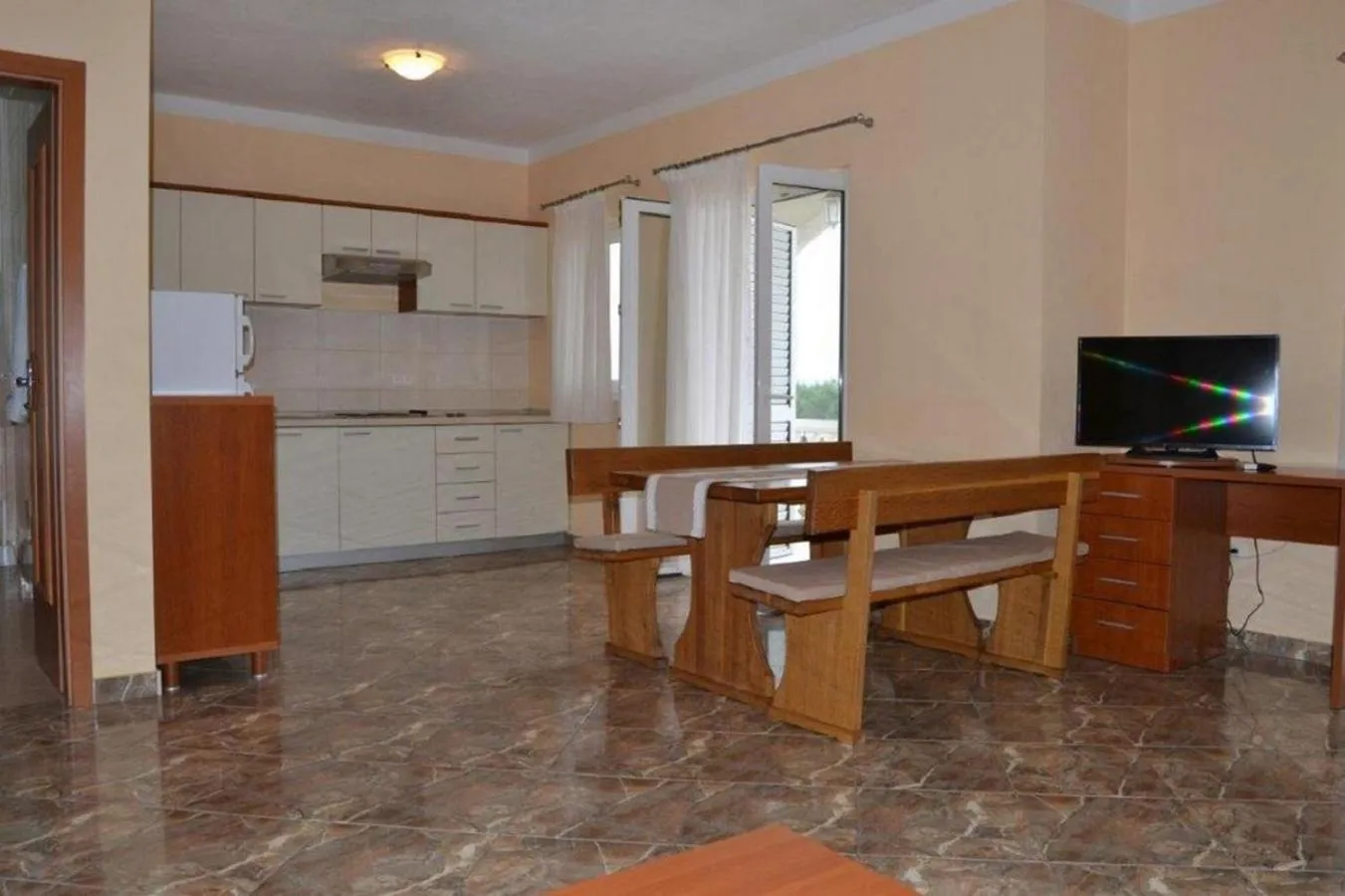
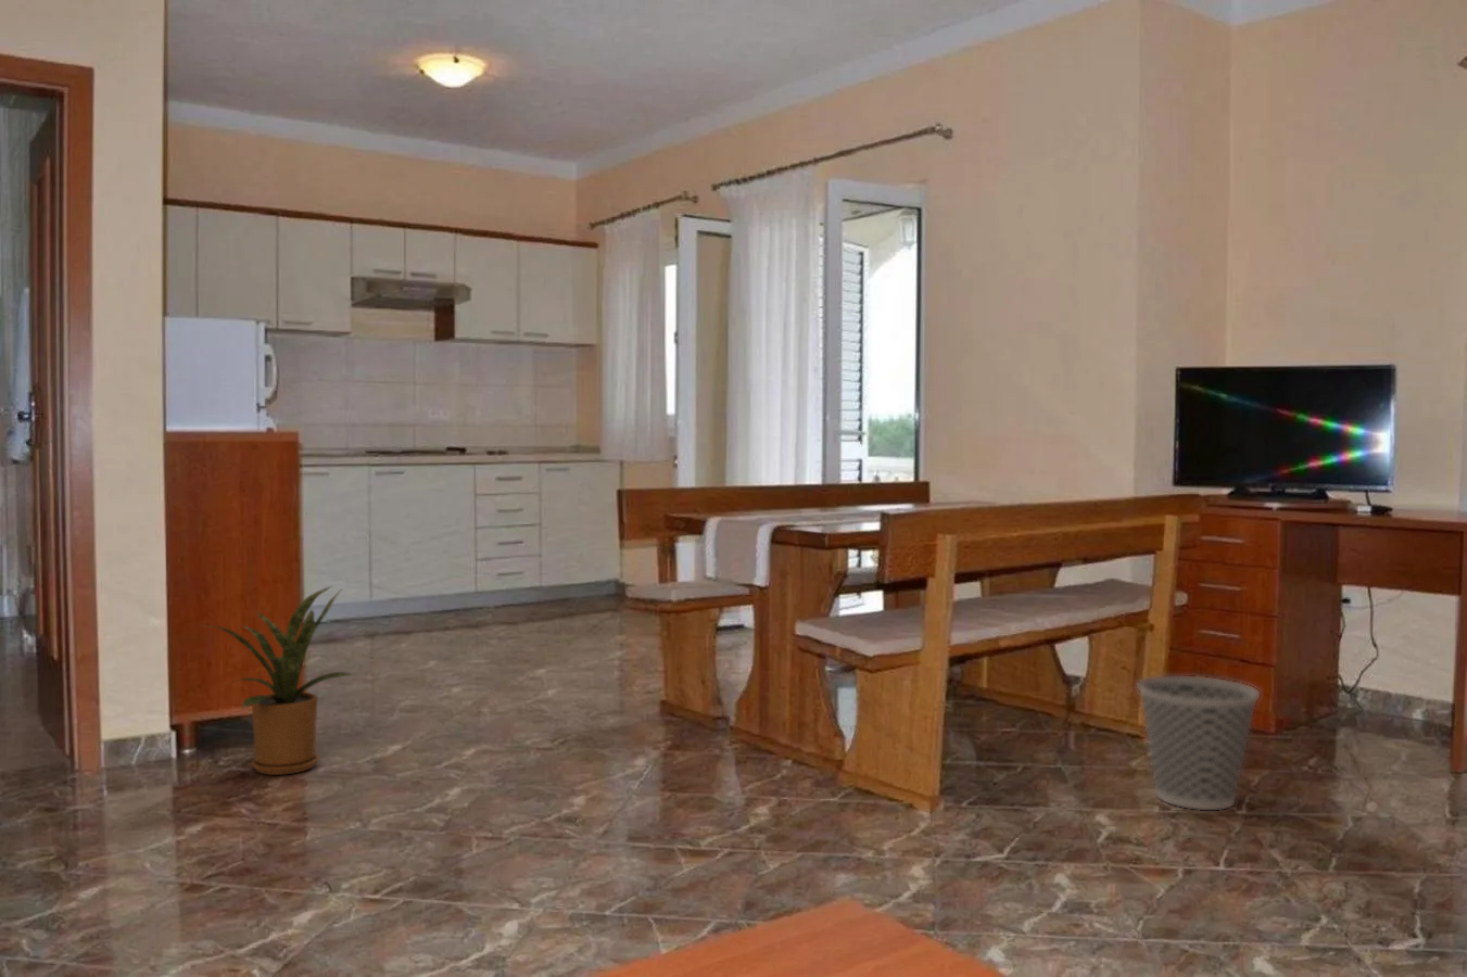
+ wastebasket [1137,675,1261,811]
+ house plant [194,586,359,776]
